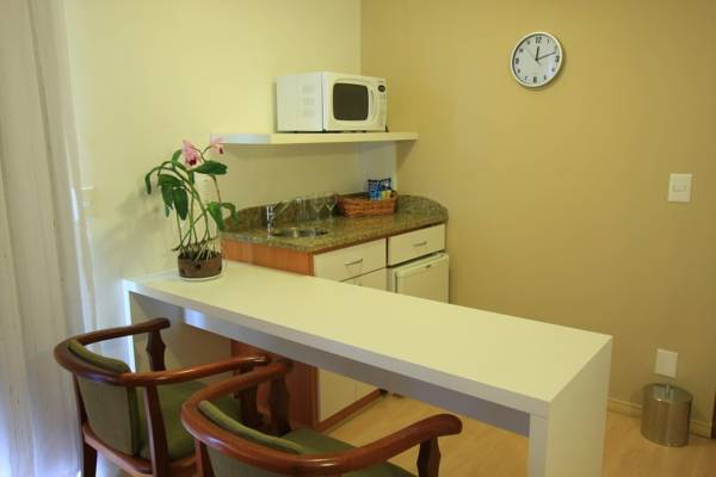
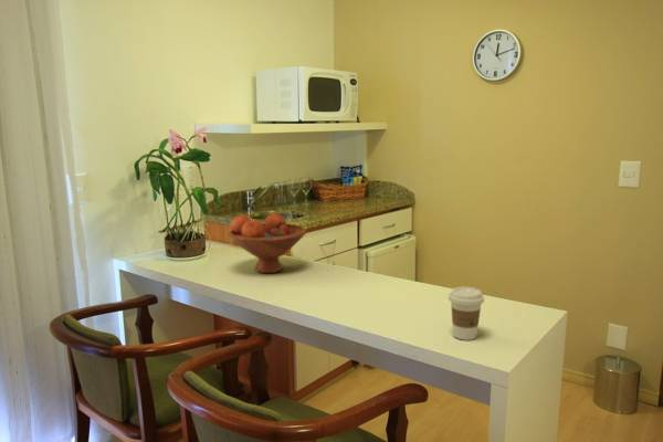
+ coffee cup [448,286,485,341]
+ fruit bowl [228,212,307,274]
